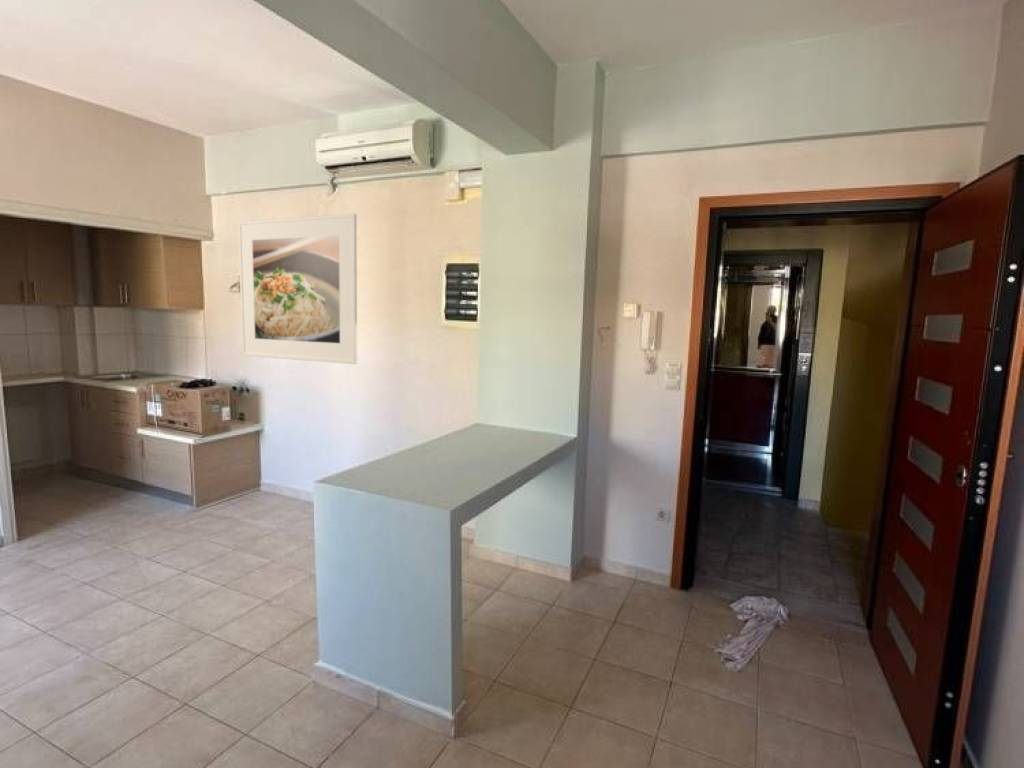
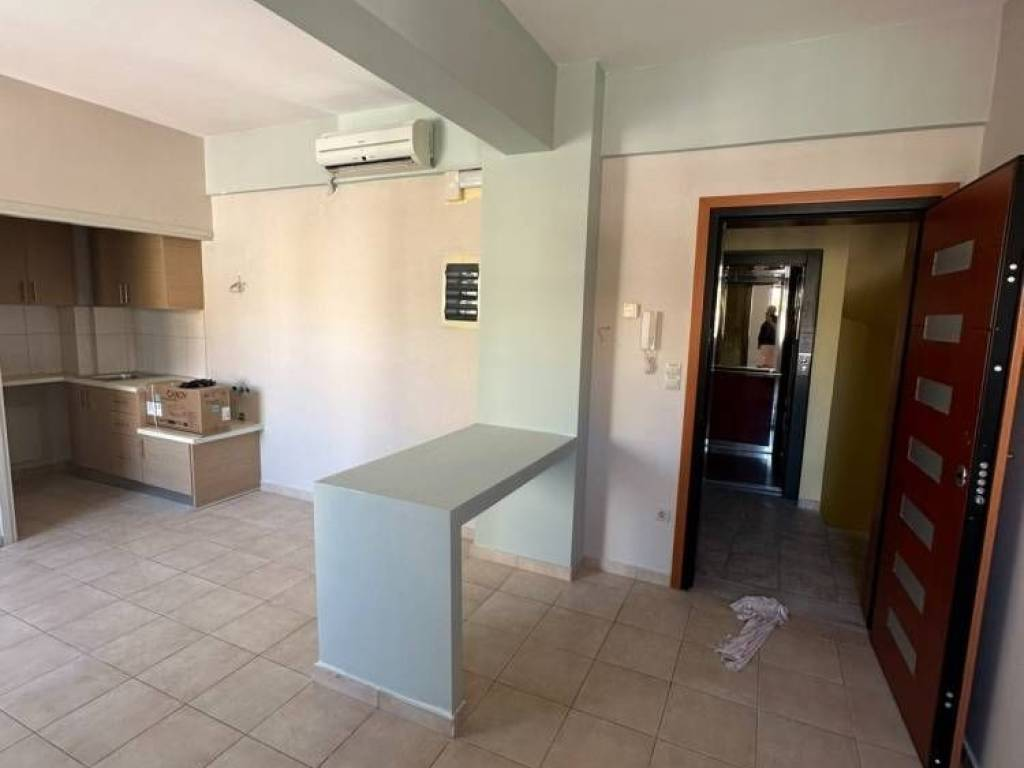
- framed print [237,213,358,365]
